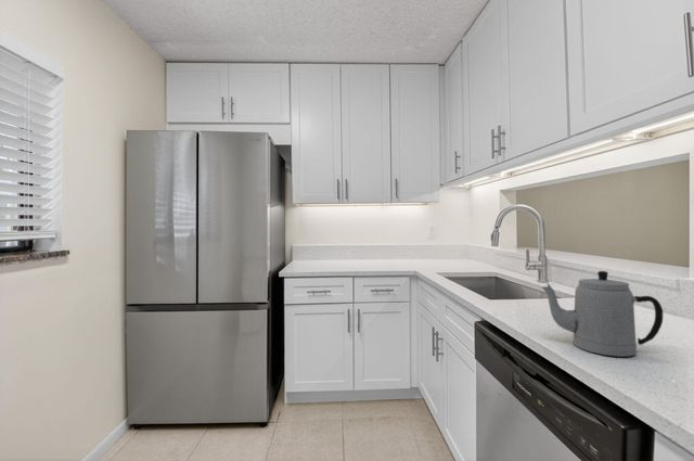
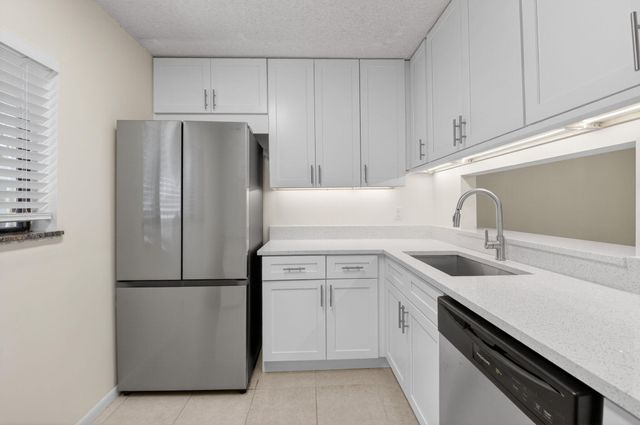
- teapot [541,270,664,358]
